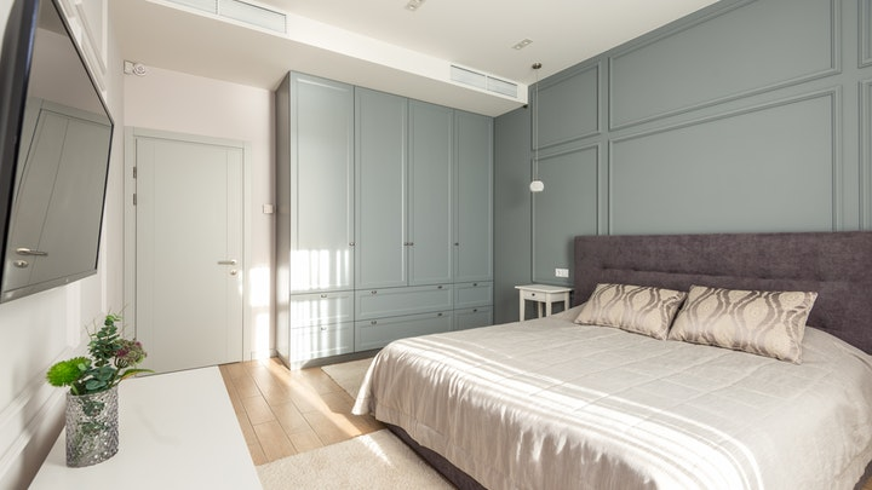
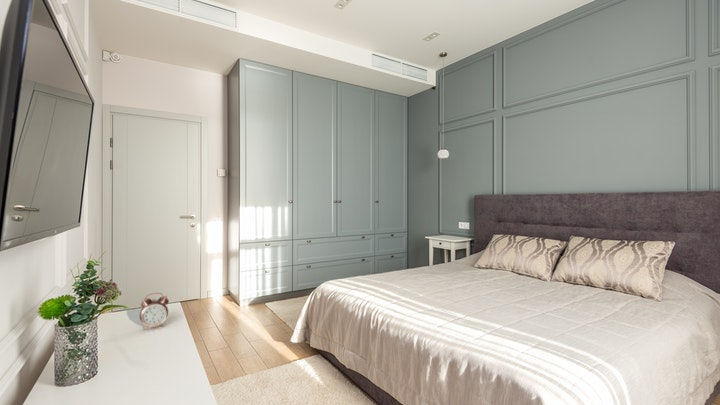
+ alarm clock [139,292,170,331]
